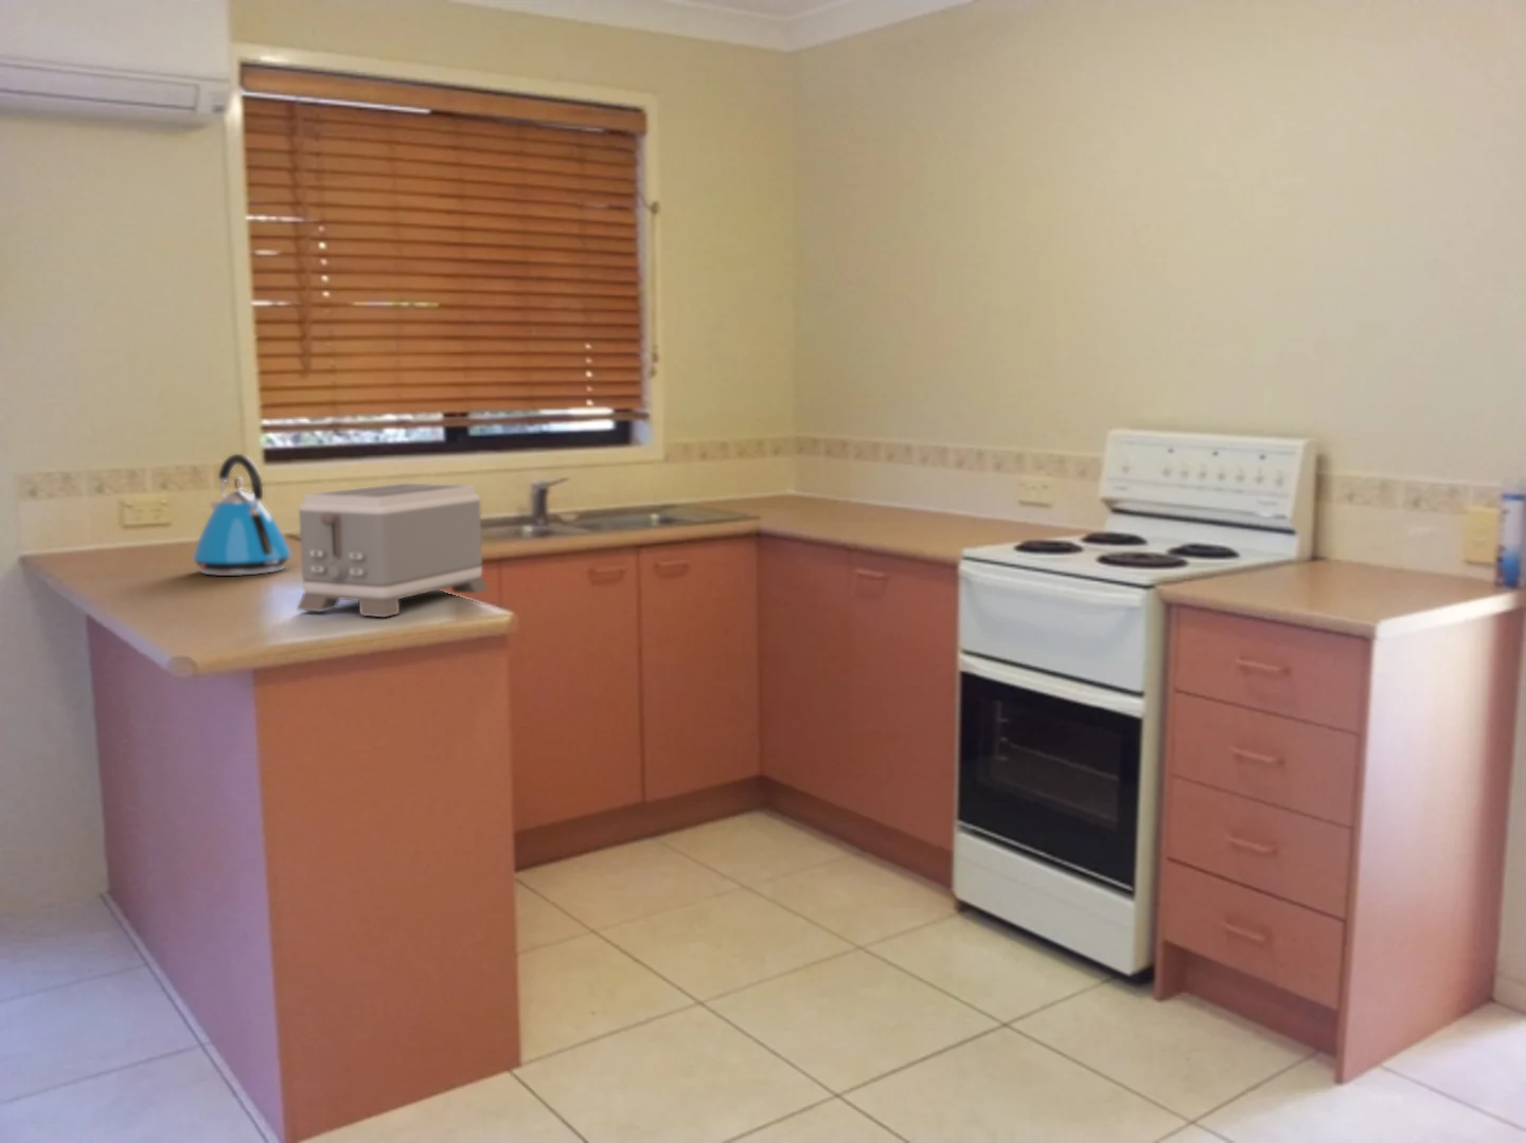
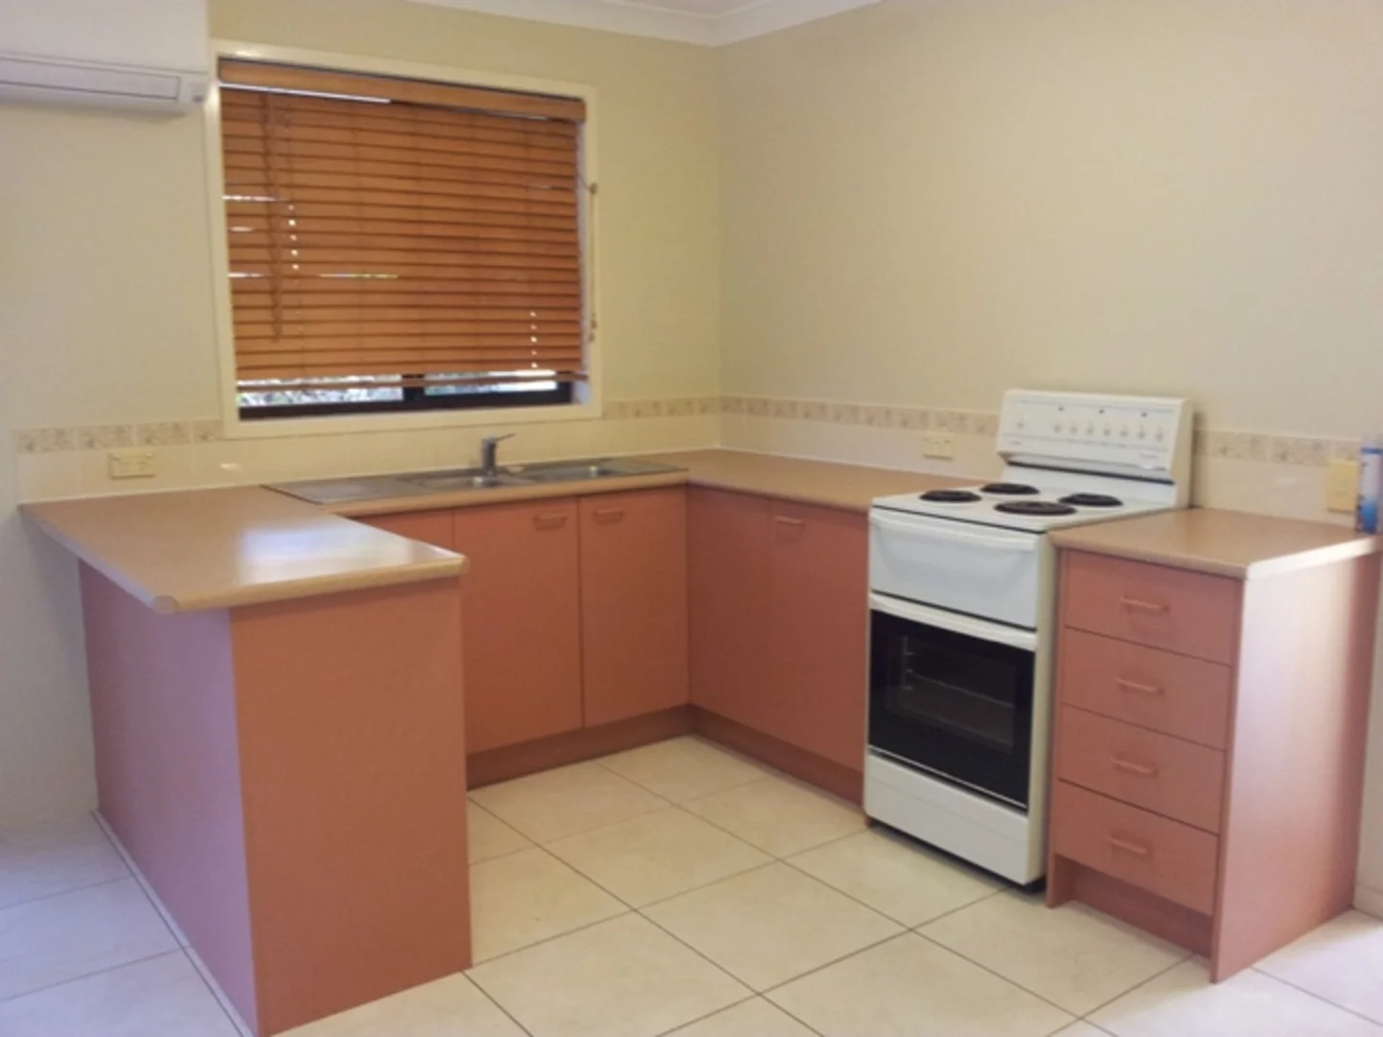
- toaster [296,483,489,618]
- kettle [192,453,292,576]
